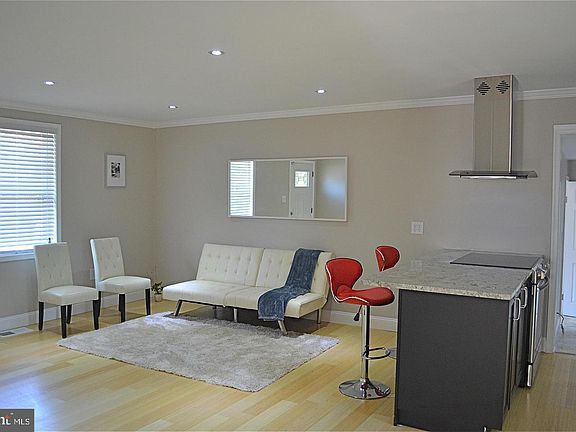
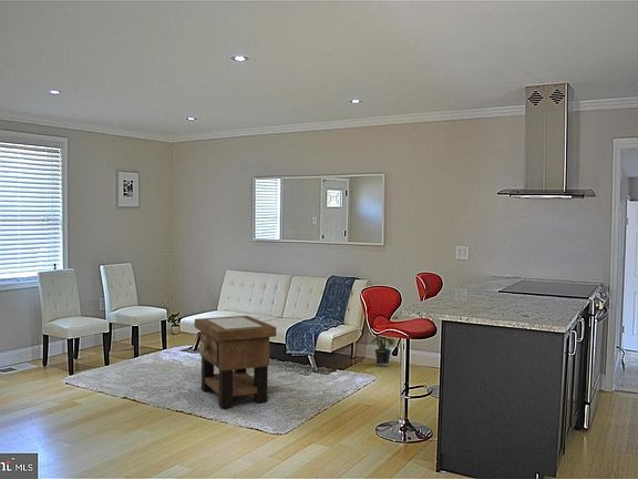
+ potted plant [366,315,400,367]
+ side table [194,315,277,409]
